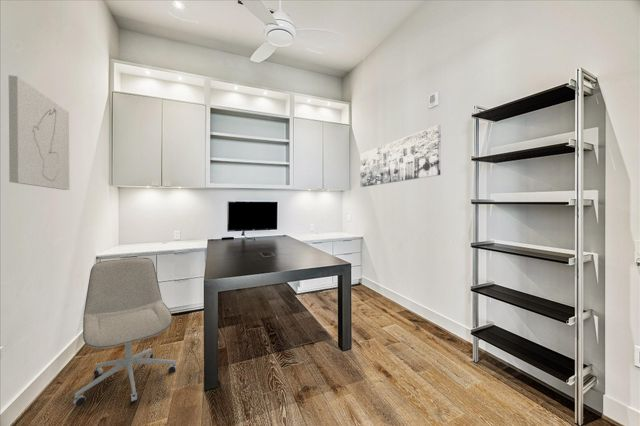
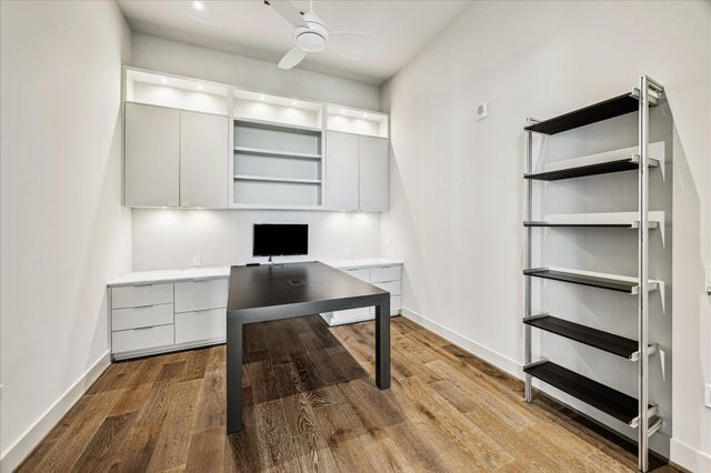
- wall art [359,124,442,188]
- wall art [7,74,70,191]
- office chair [72,257,177,407]
